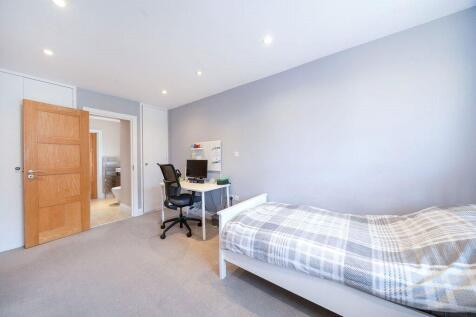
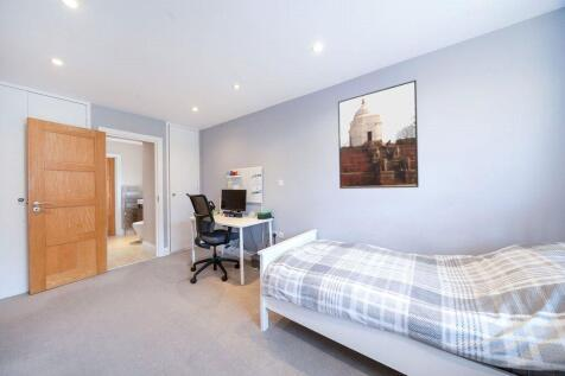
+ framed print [337,79,420,190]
